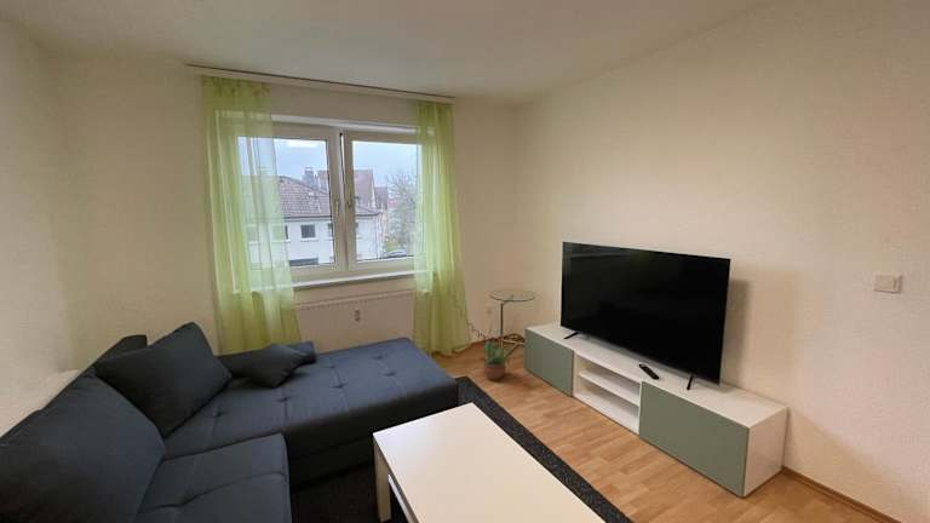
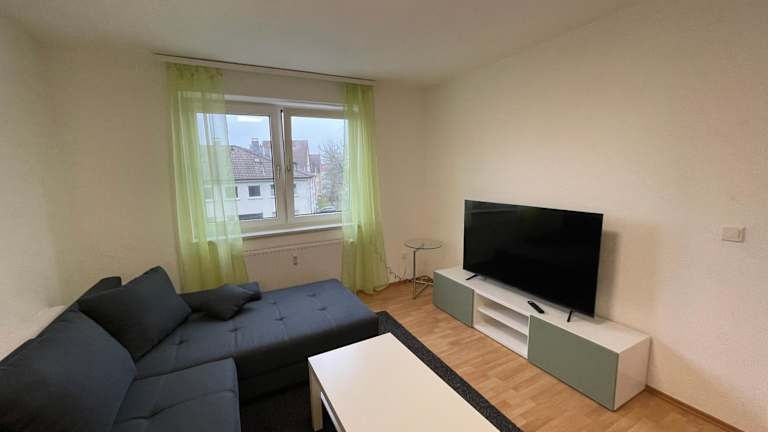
- potted plant [480,340,513,381]
